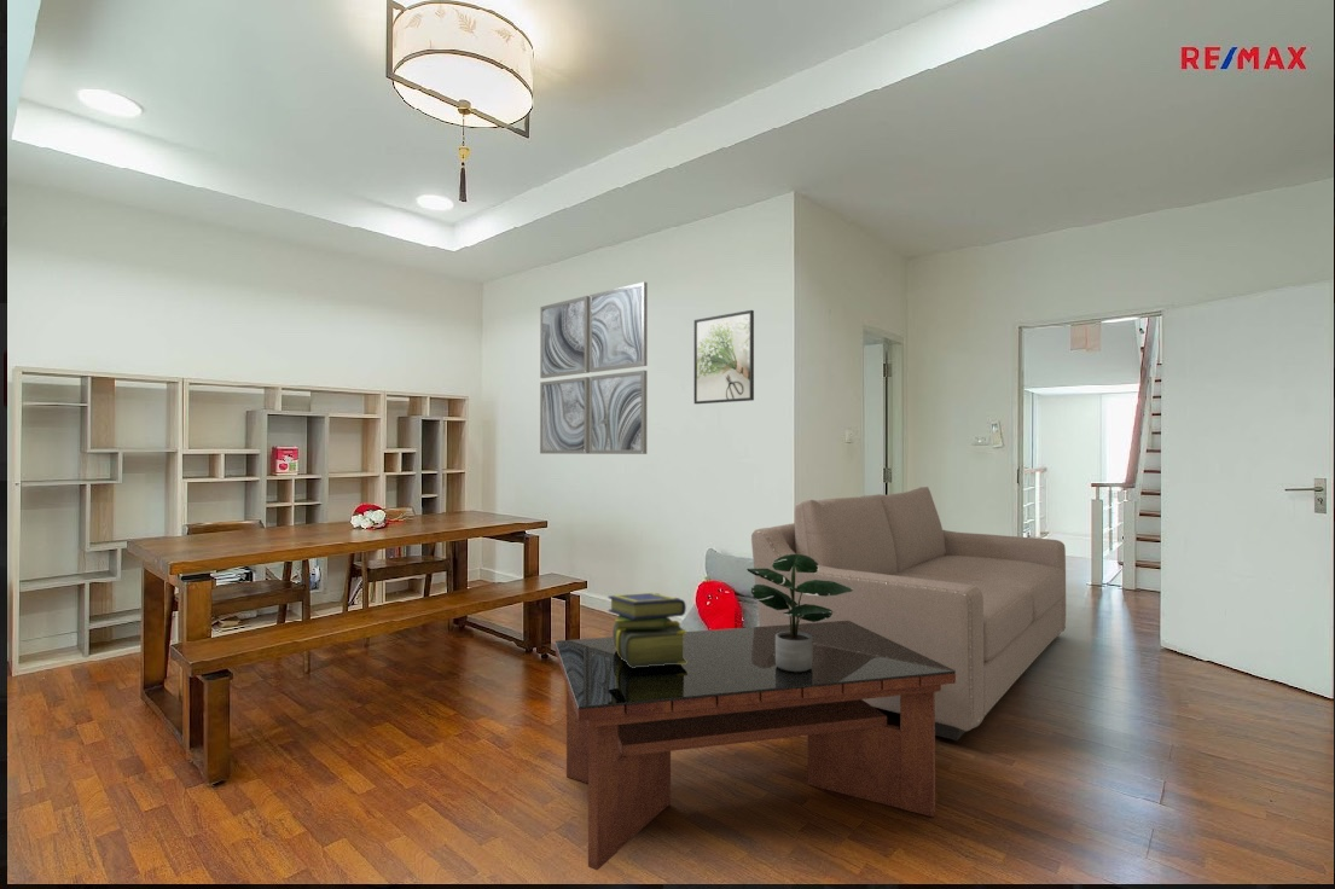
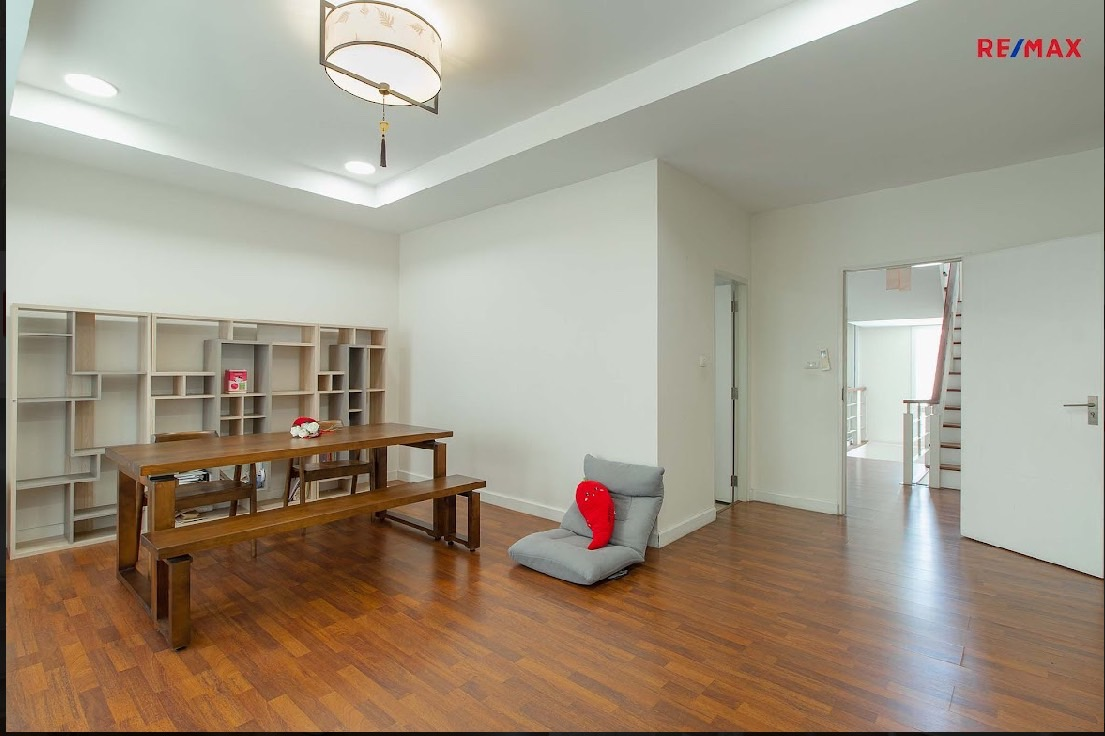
- coffee table [555,621,956,871]
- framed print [693,309,755,405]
- potted plant [745,554,853,672]
- wall art [539,280,649,455]
- sofa [750,486,1067,742]
- stack of books [608,592,687,668]
